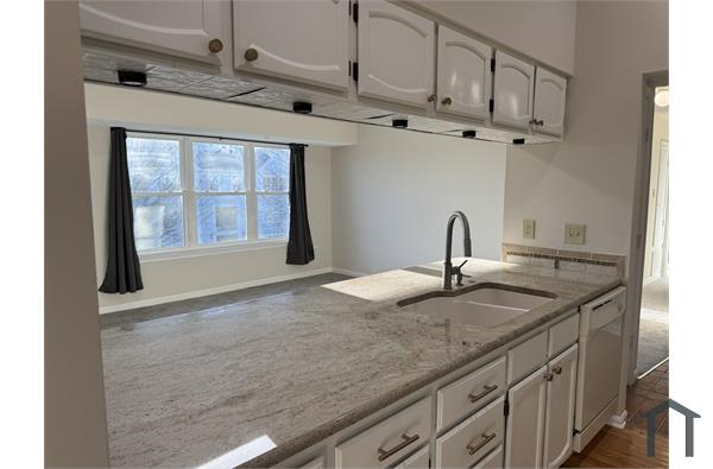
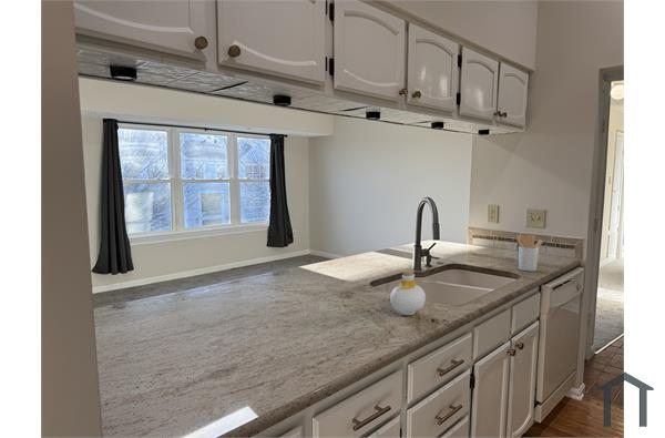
+ bottle [389,269,427,316]
+ utensil holder [515,234,544,273]
